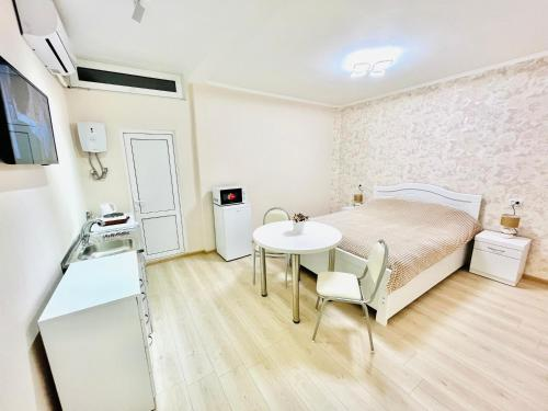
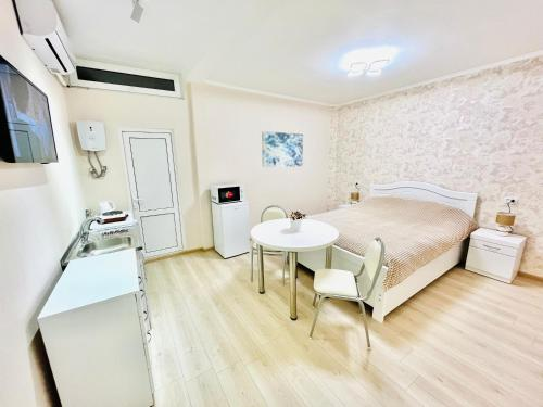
+ wall art [261,130,304,168]
